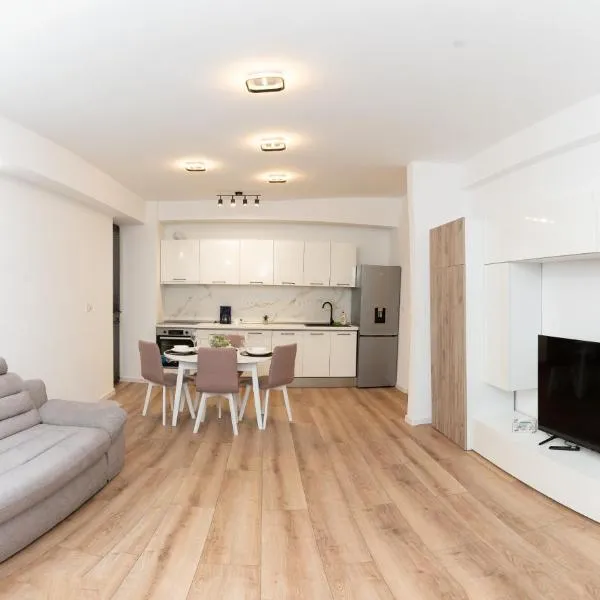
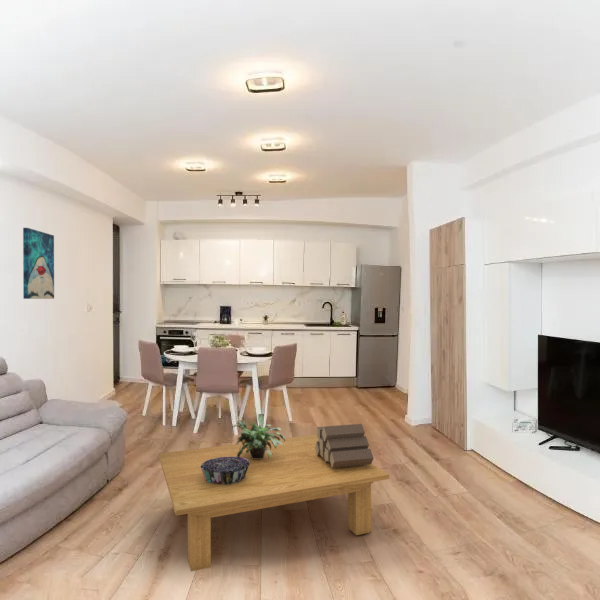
+ potted plant [231,413,286,459]
+ wall art [22,227,55,300]
+ coffee table [158,433,390,572]
+ log pile [315,423,375,468]
+ decorative bowl [200,457,249,485]
